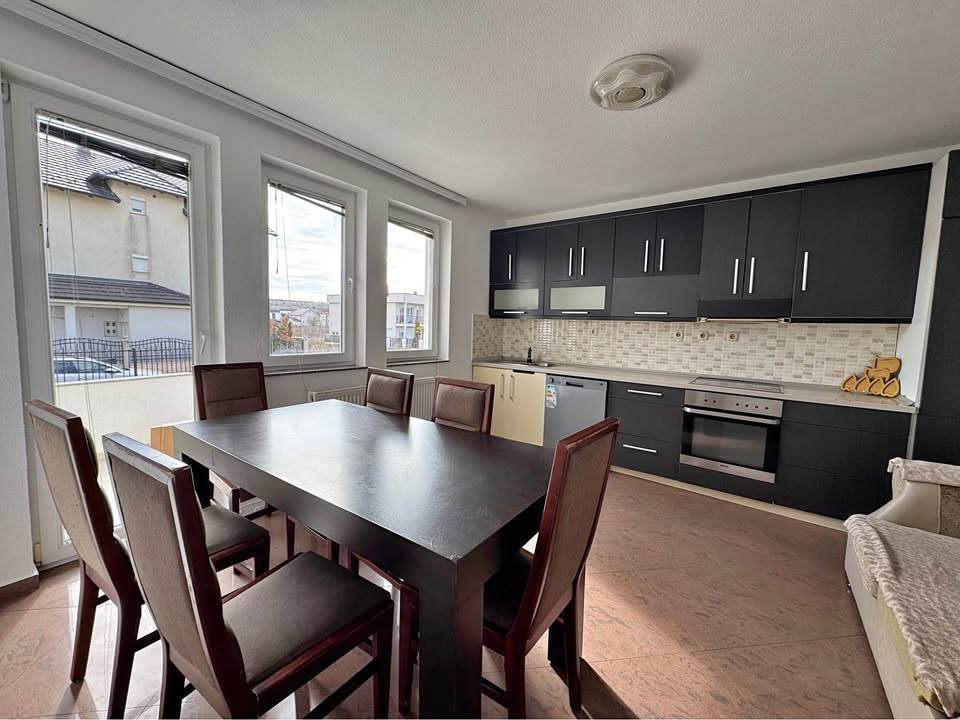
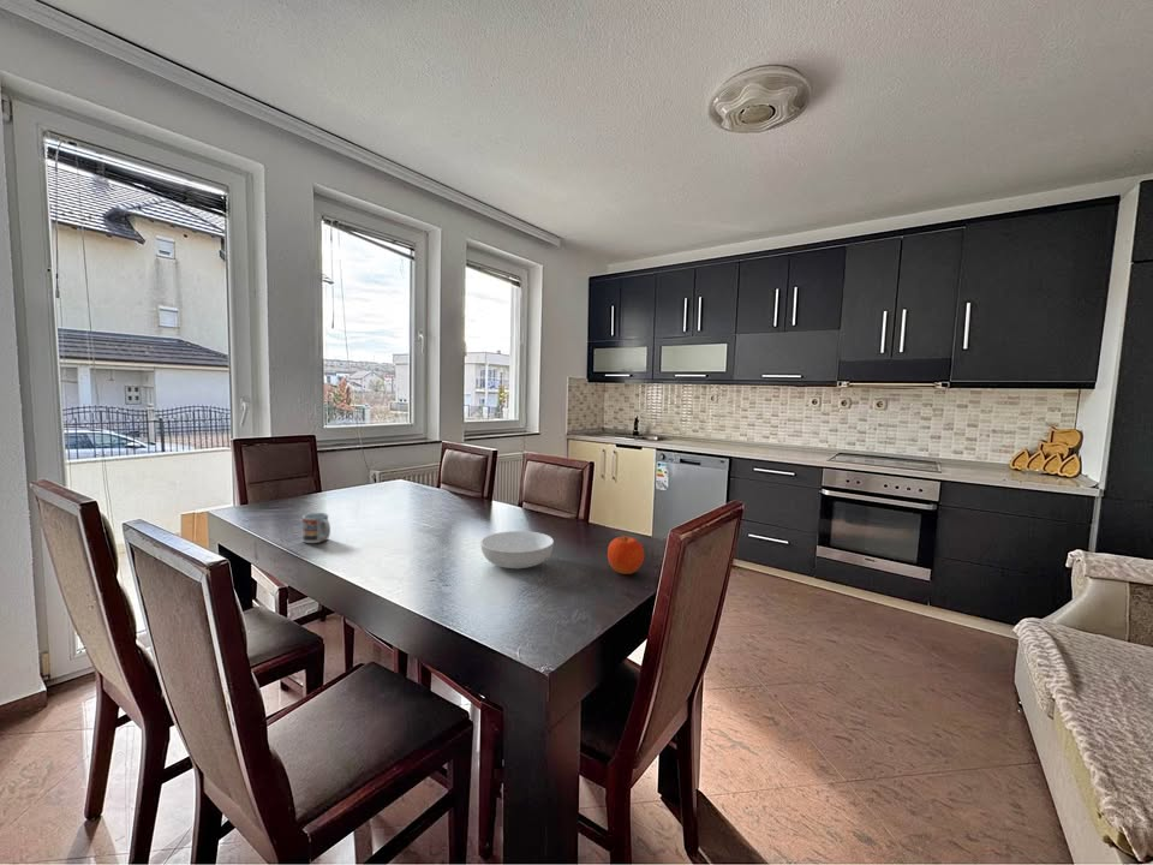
+ serving bowl [479,530,555,569]
+ cup [301,512,331,544]
+ fruit [607,535,645,575]
